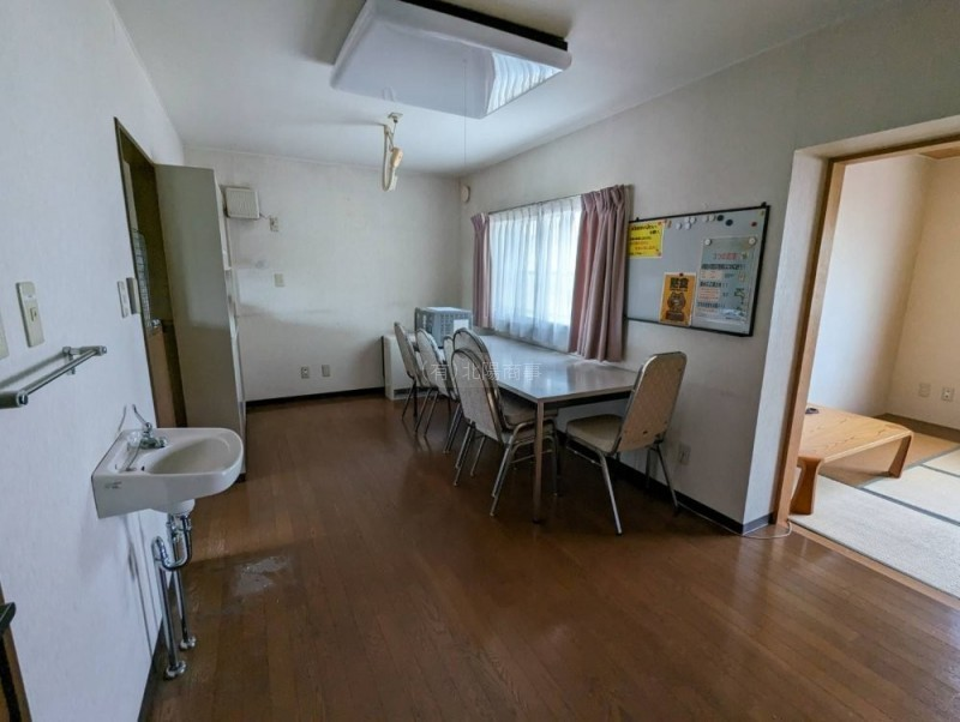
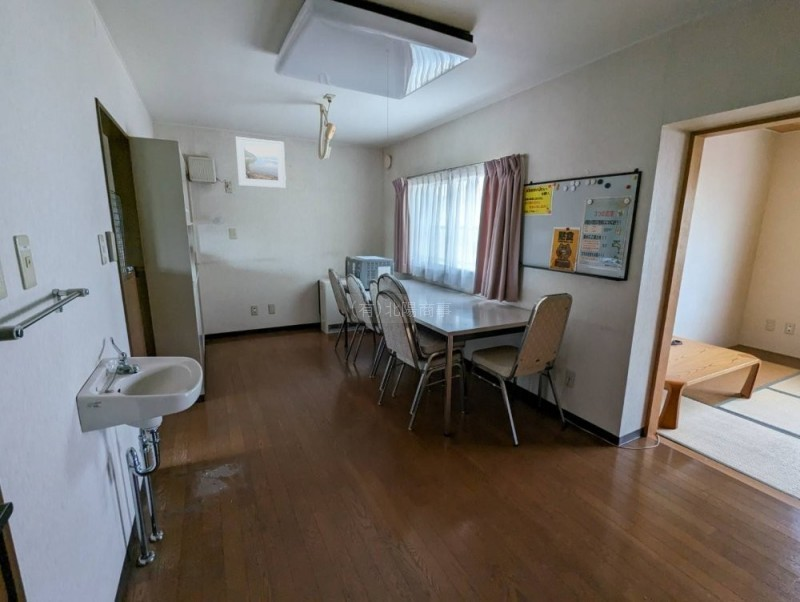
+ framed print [234,136,287,189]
